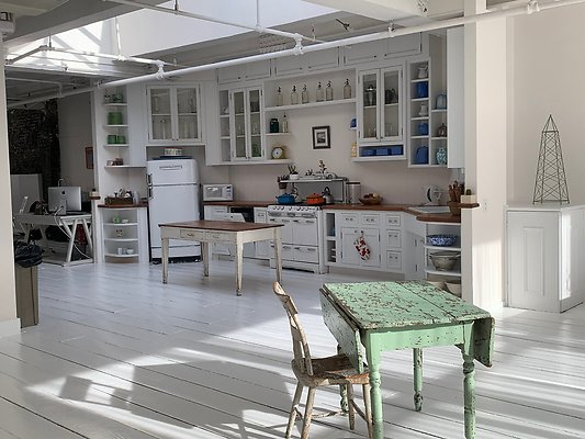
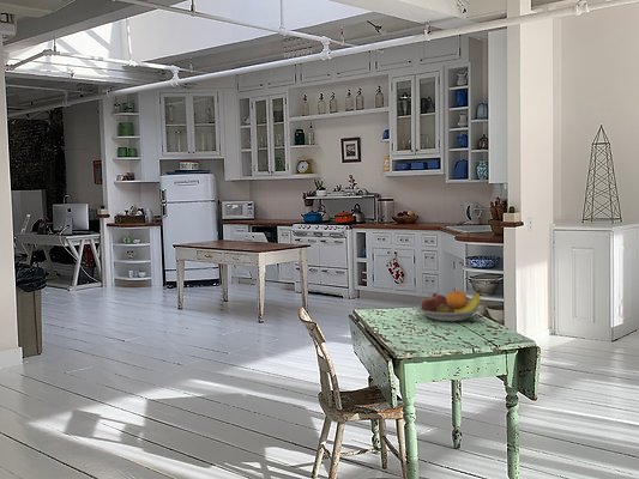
+ fruit bowl [414,290,484,322]
